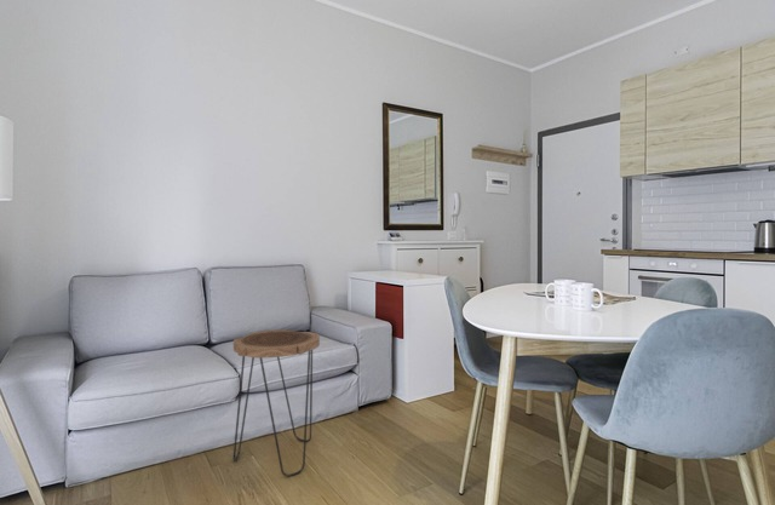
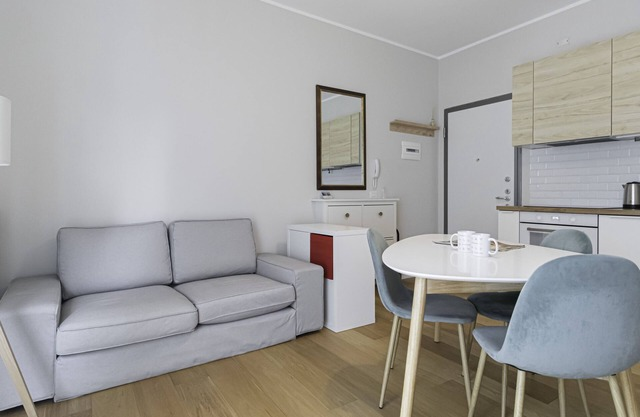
- side table [232,328,321,478]
